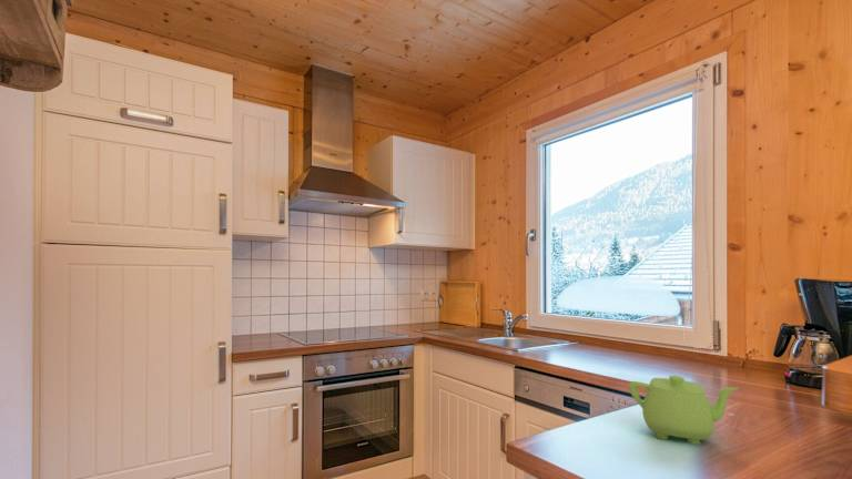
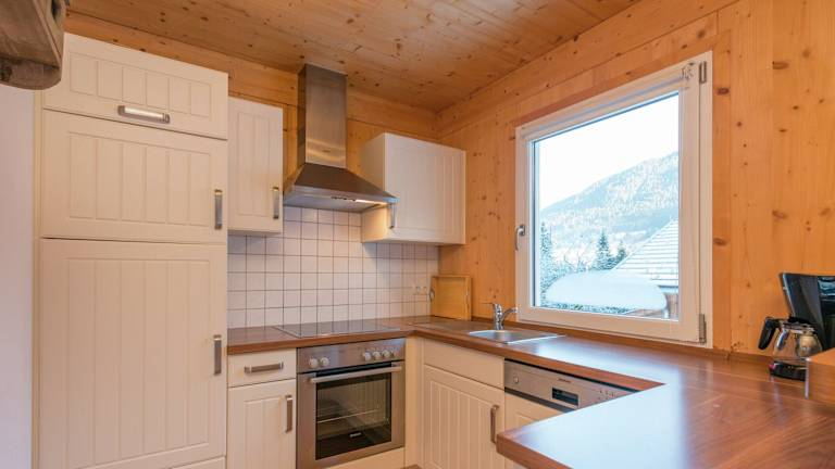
- teapot [627,375,740,446]
